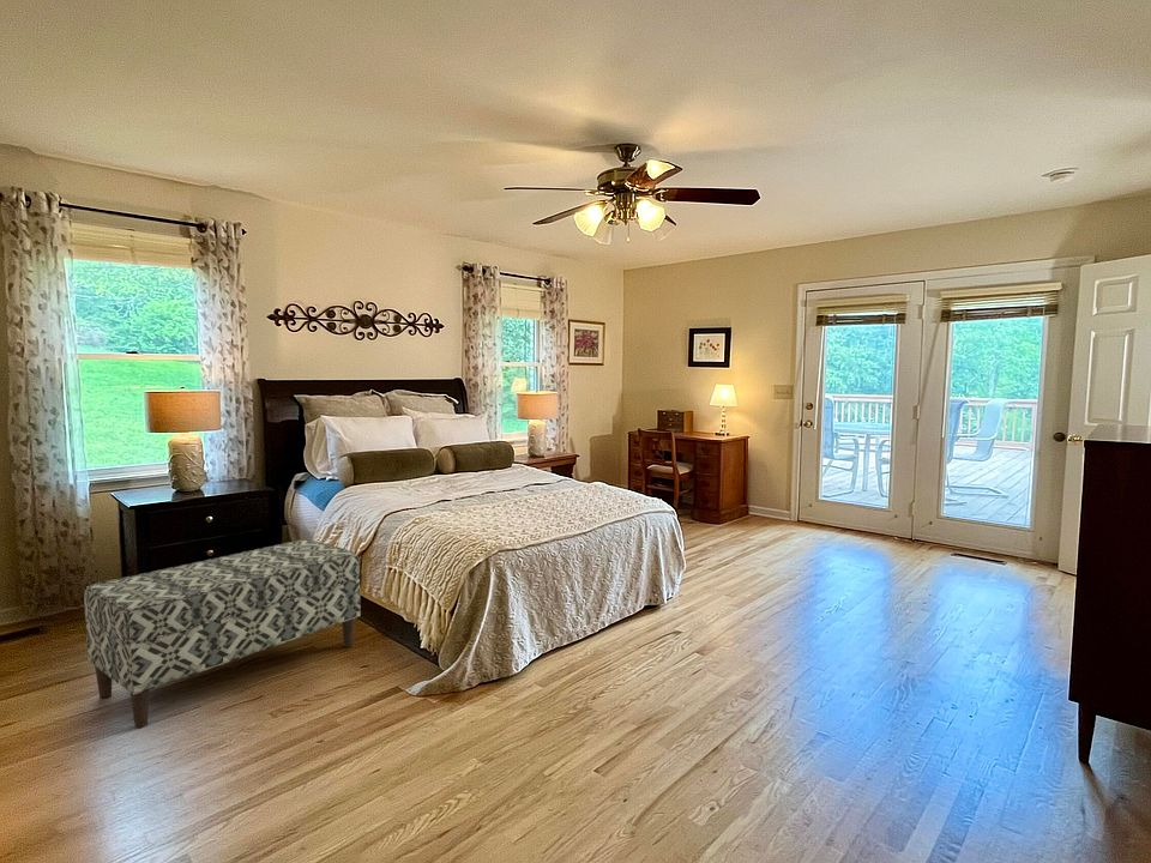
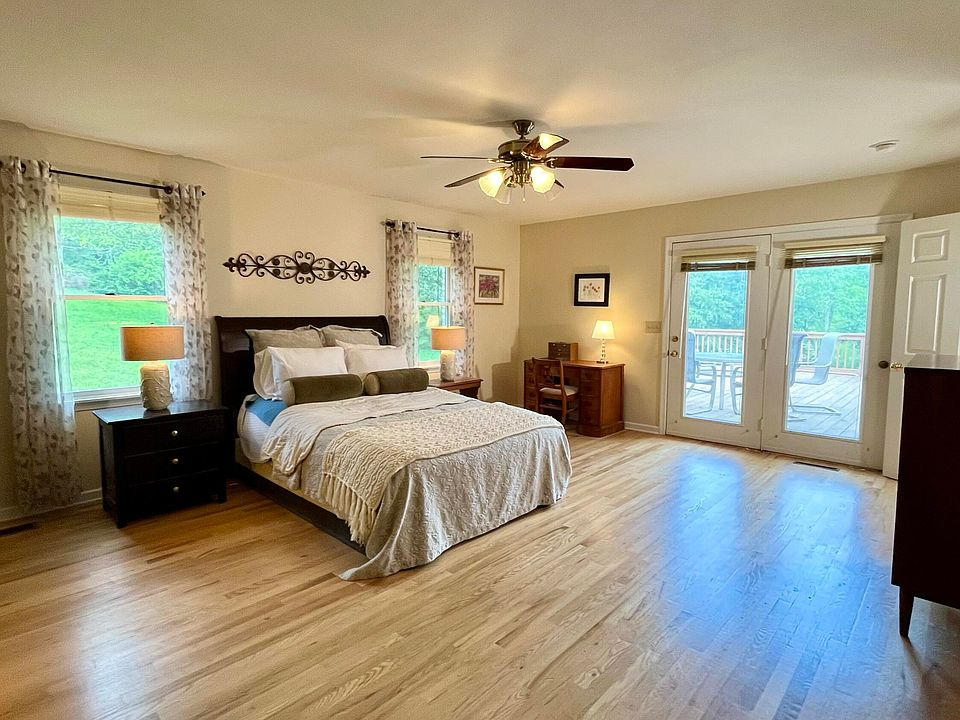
- bench [83,538,362,729]
